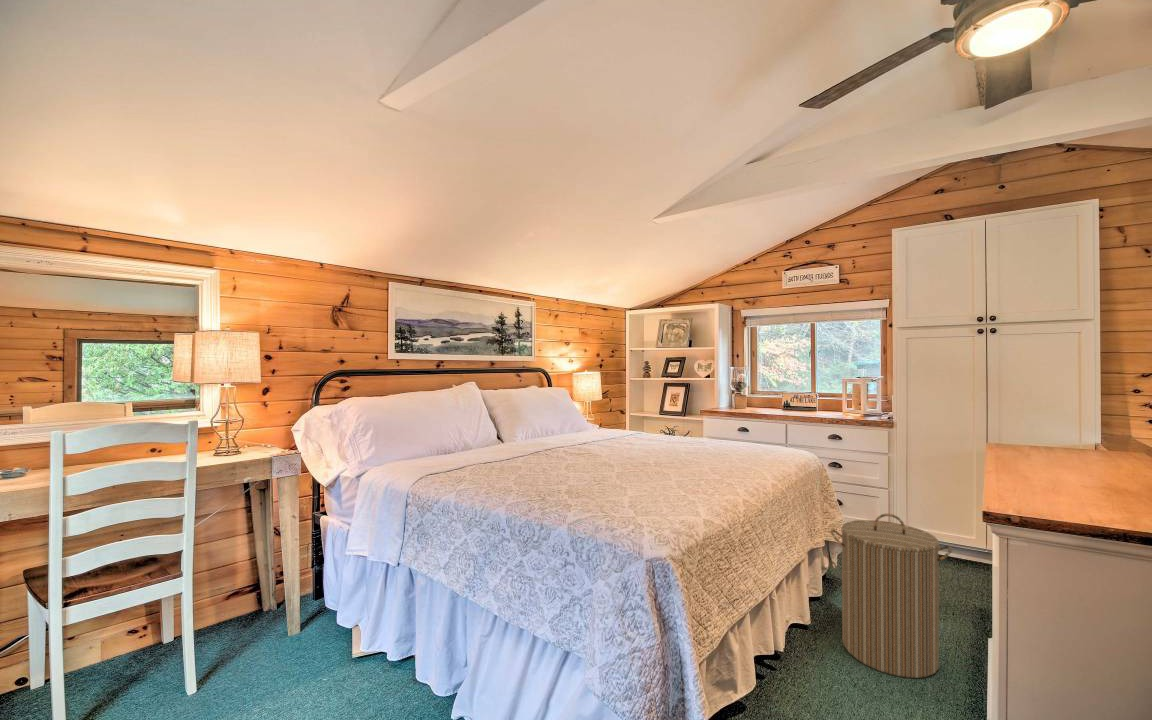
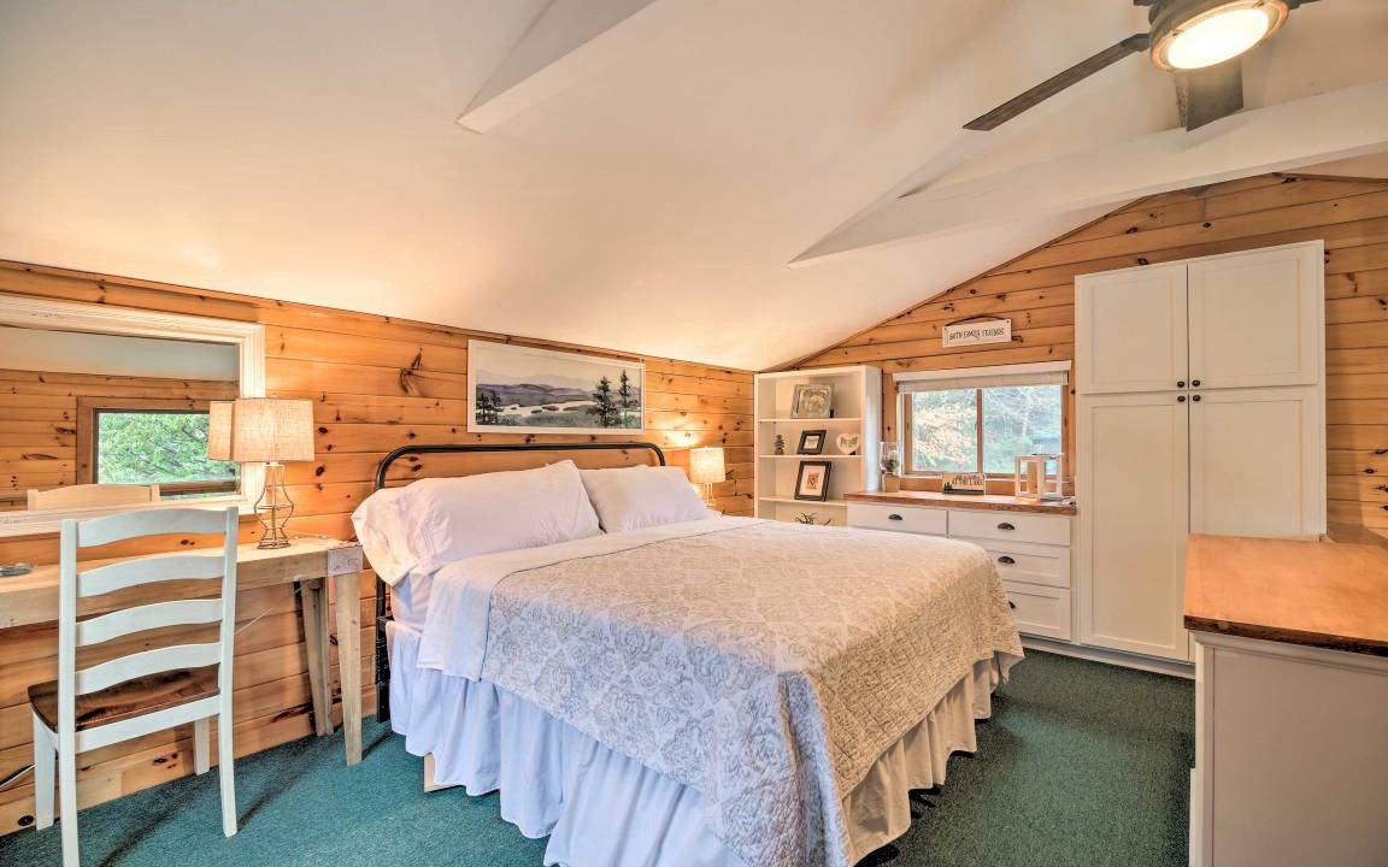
- laundry hamper [829,513,953,679]
